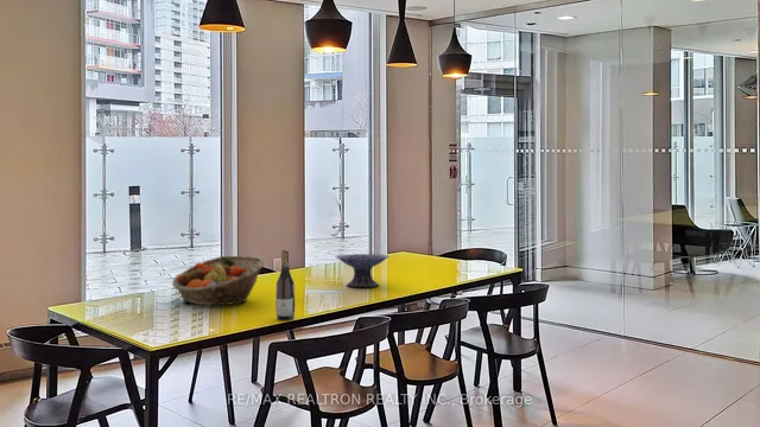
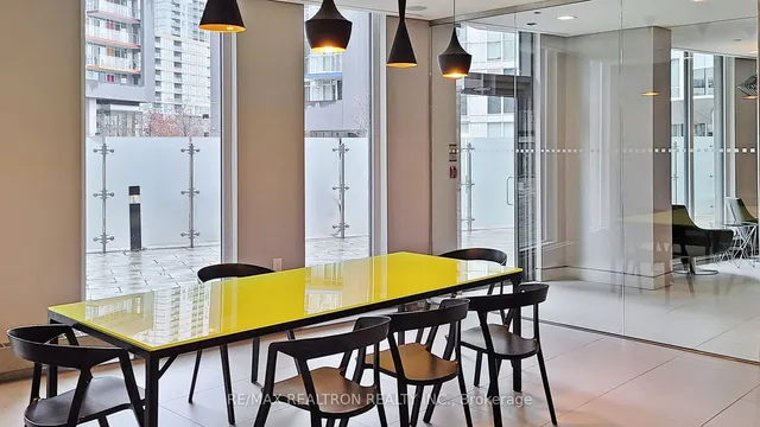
- wine bottle [274,249,296,321]
- decorative bowl [335,253,391,288]
- fruit basket [171,255,266,306]
